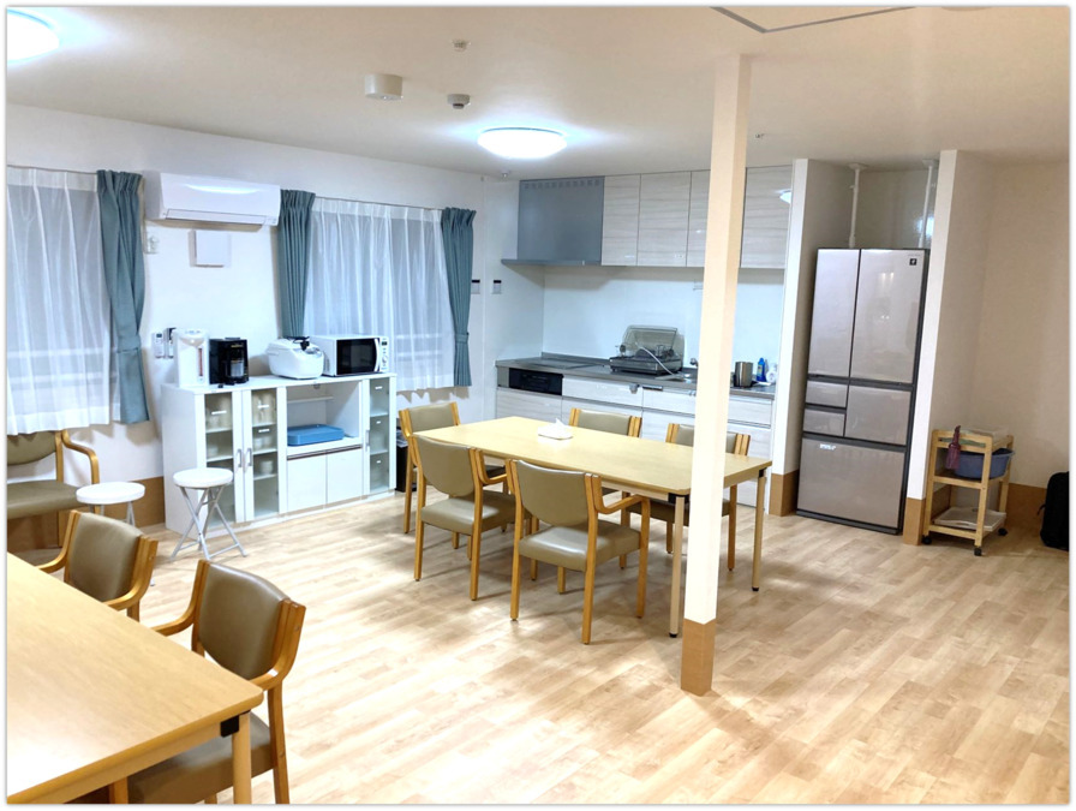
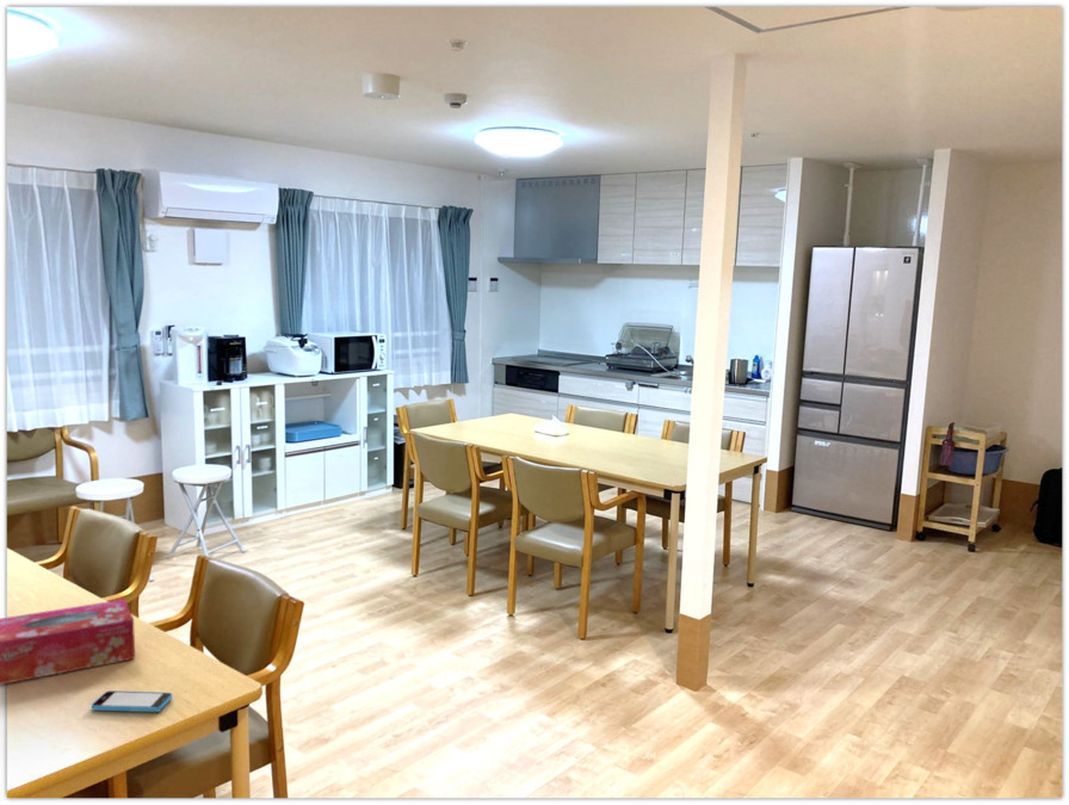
+ tissue box [0,597,136,686]
+ smartphone [91,689,173,713]
